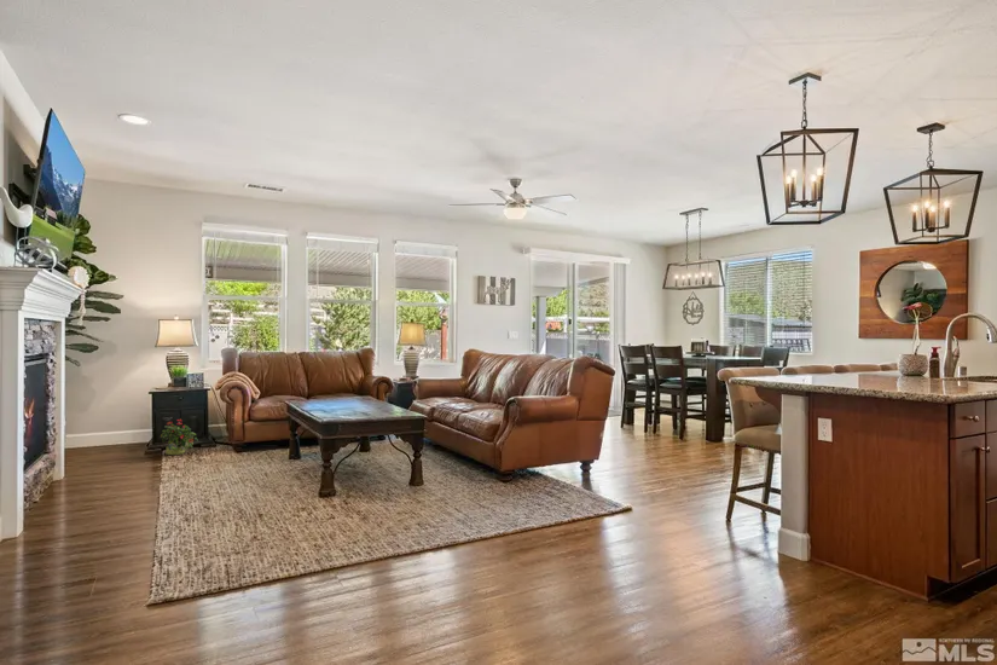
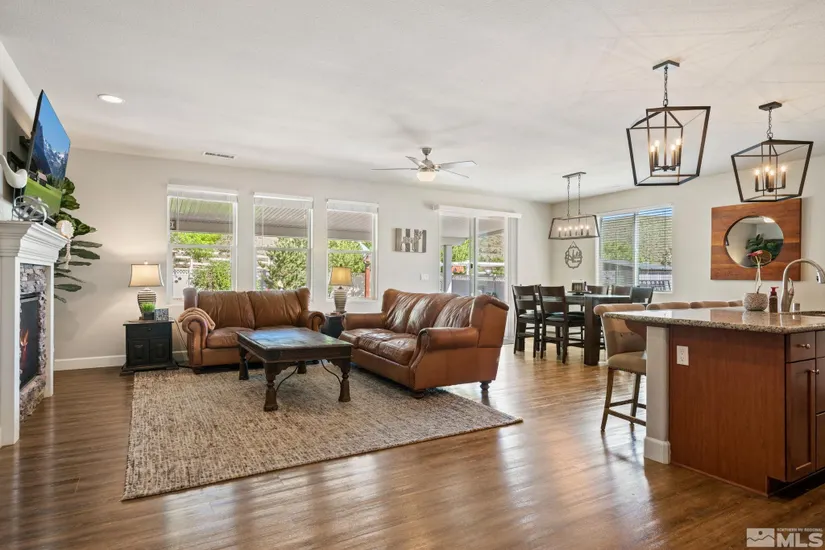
- potted plant [160,417,198,456]
